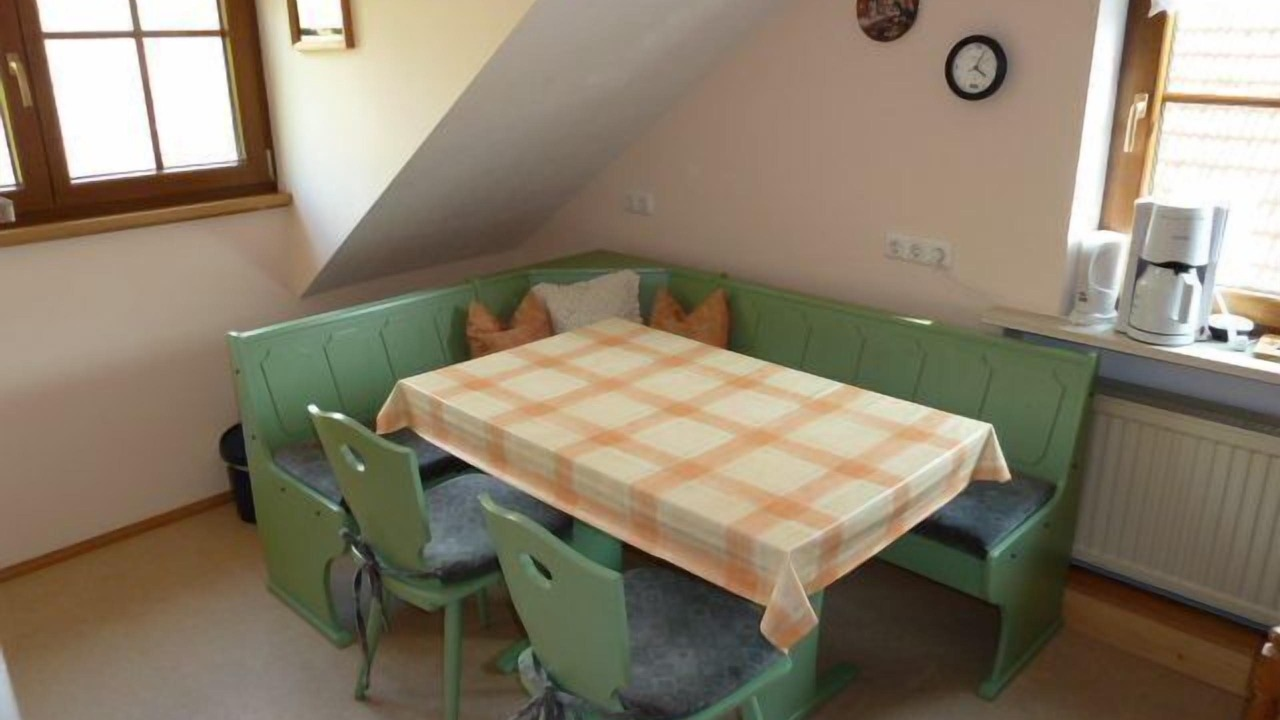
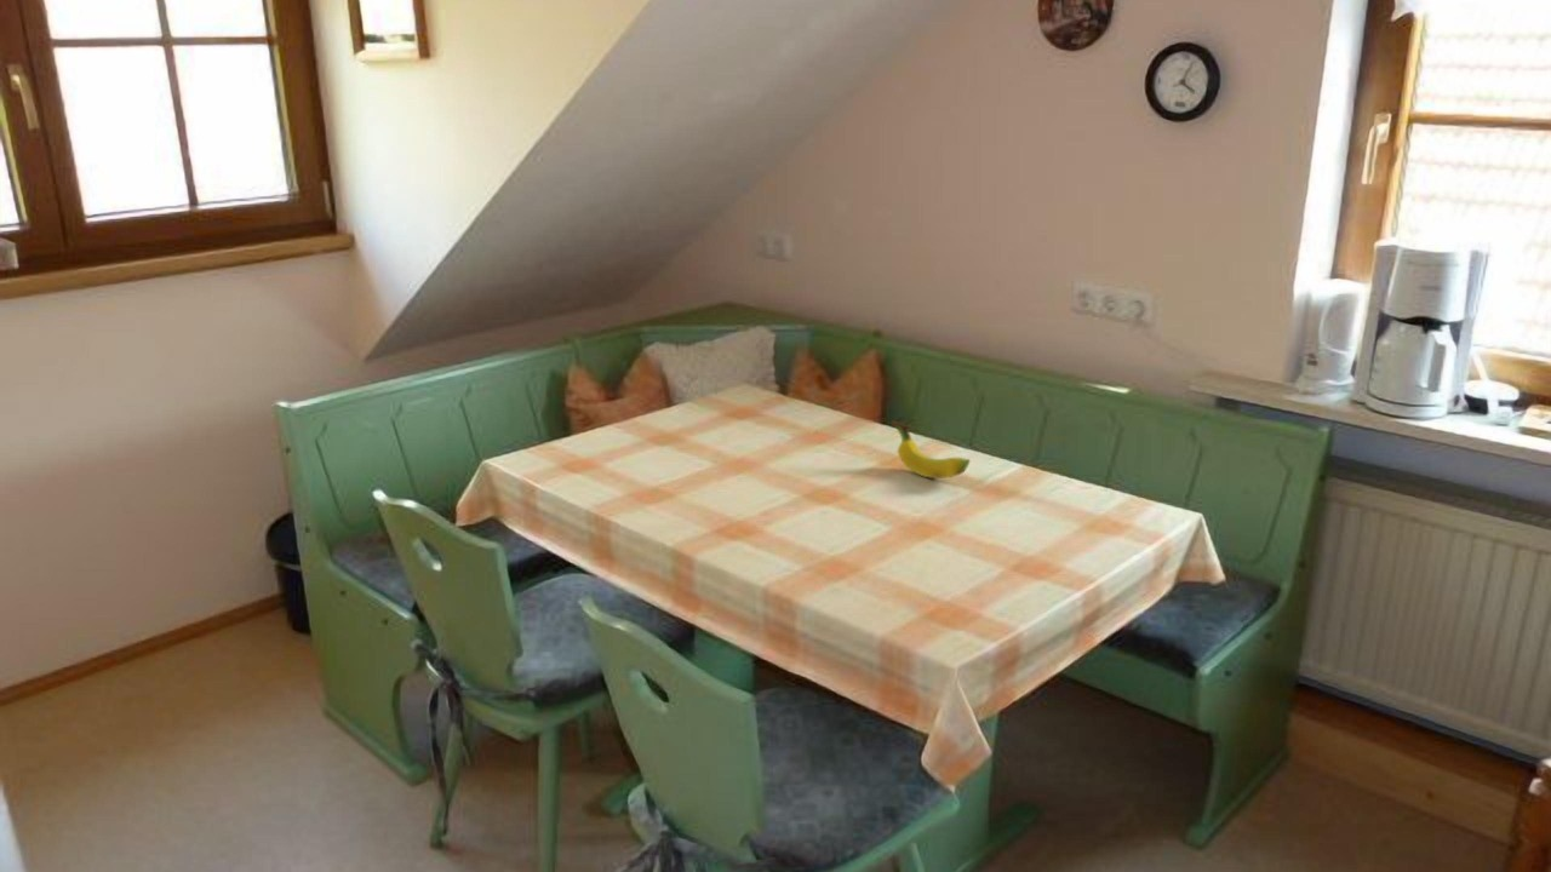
+ fruit [891,419,971,480]
